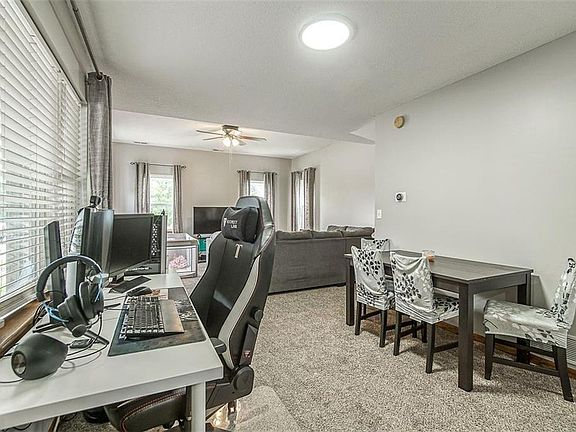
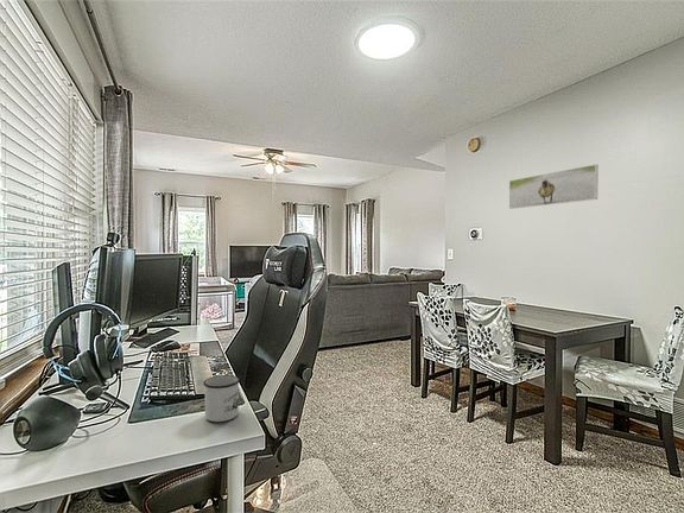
+ mug [202,374,241,423]
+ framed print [508,164,600,210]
